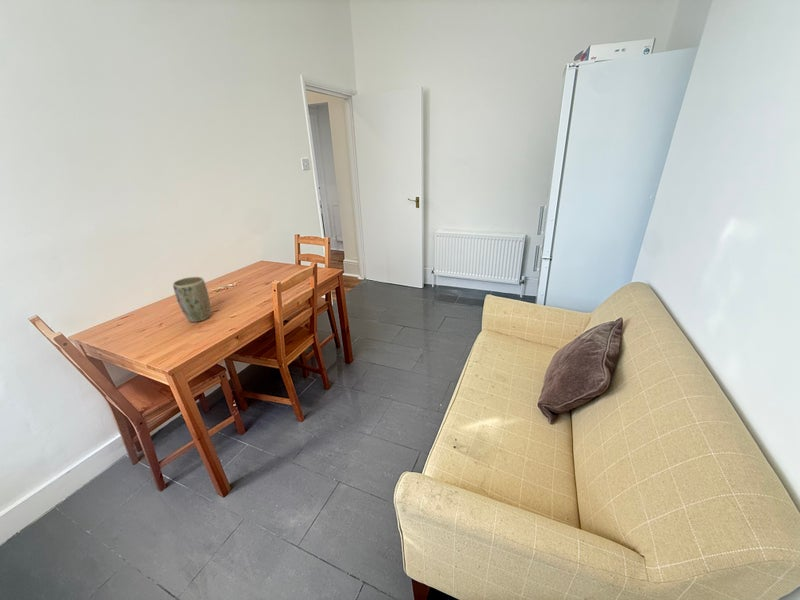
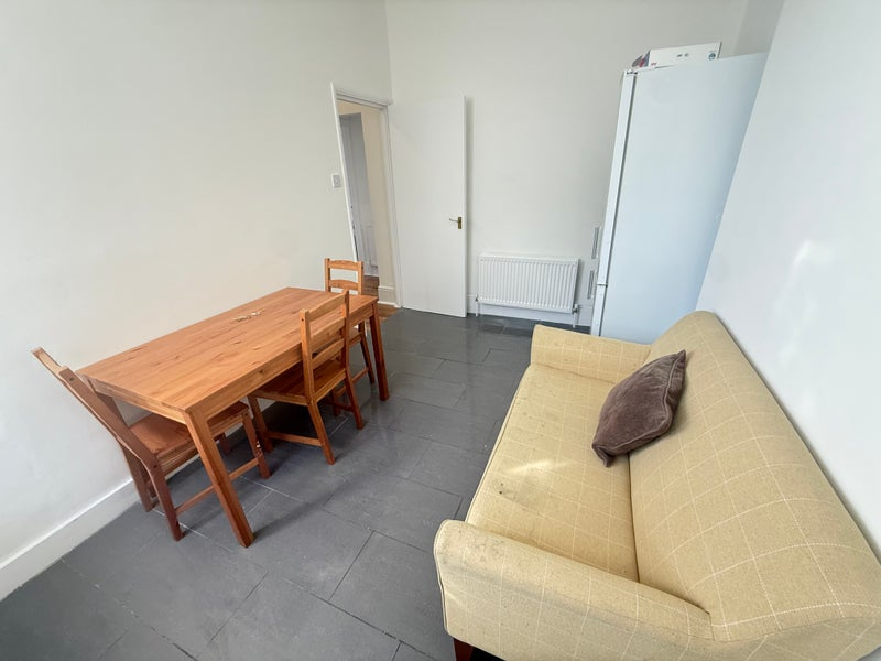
- plant pot [172,276,211,323]
